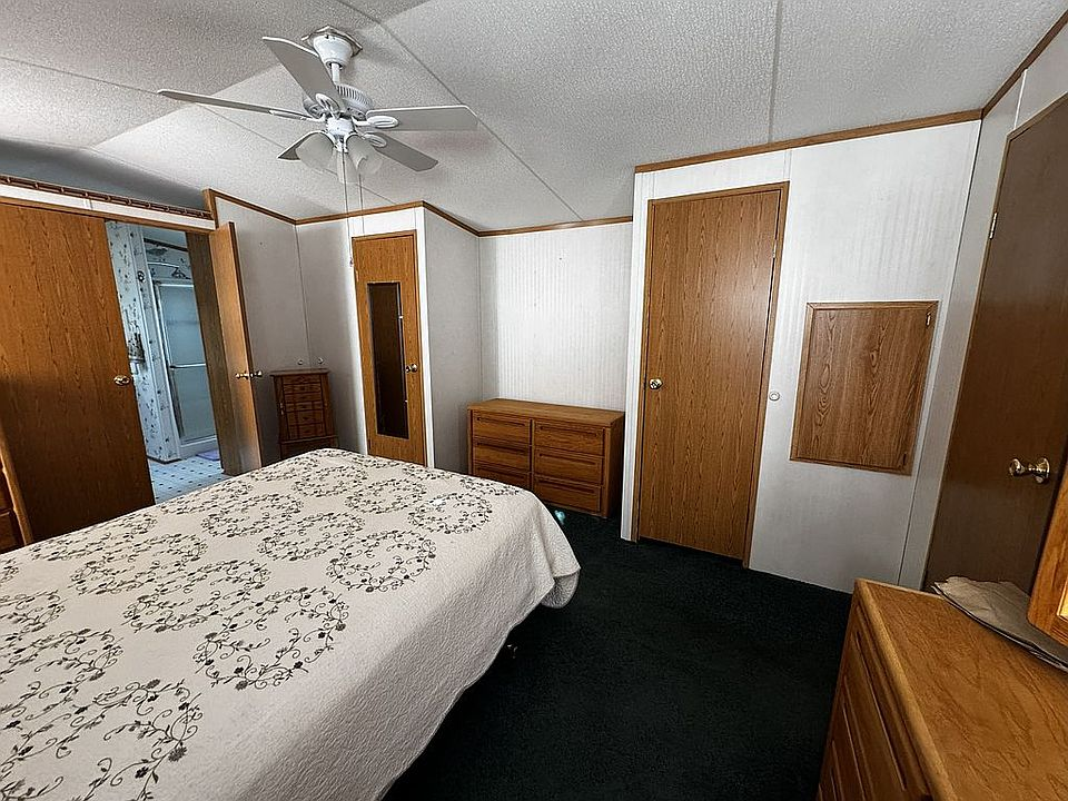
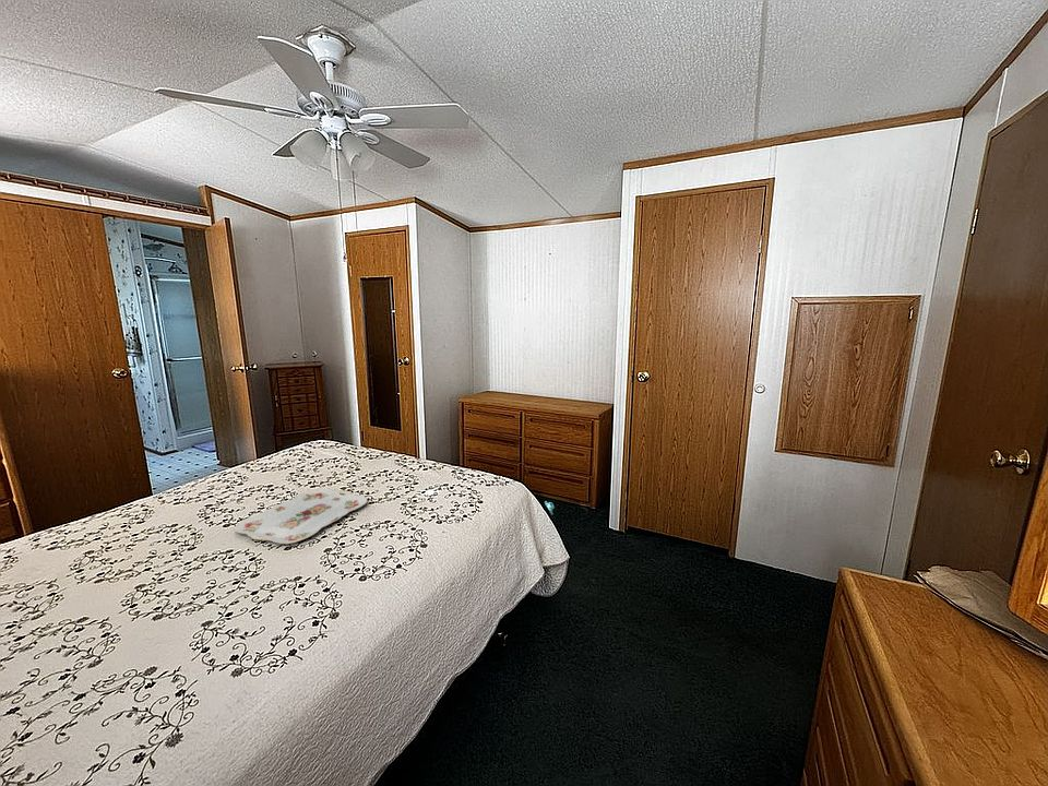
+ serving tray [234,488,368,545]
